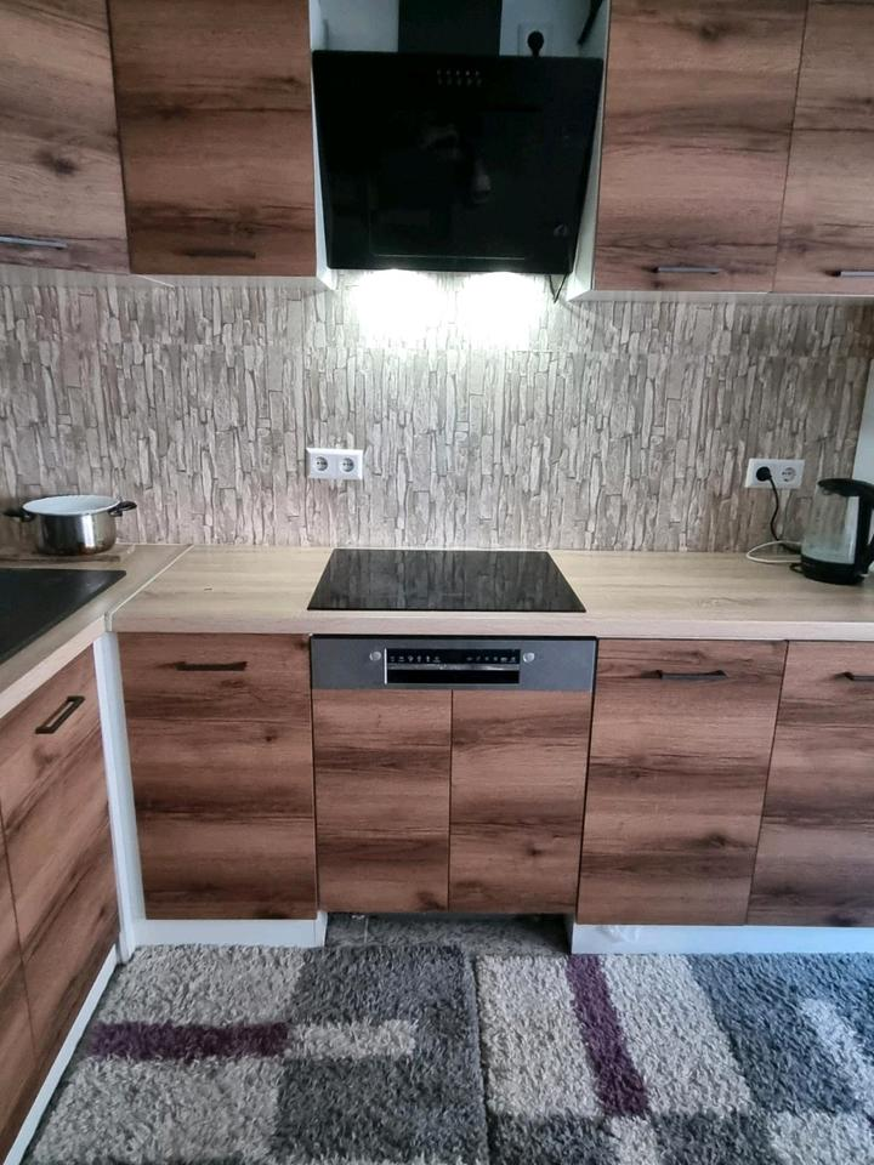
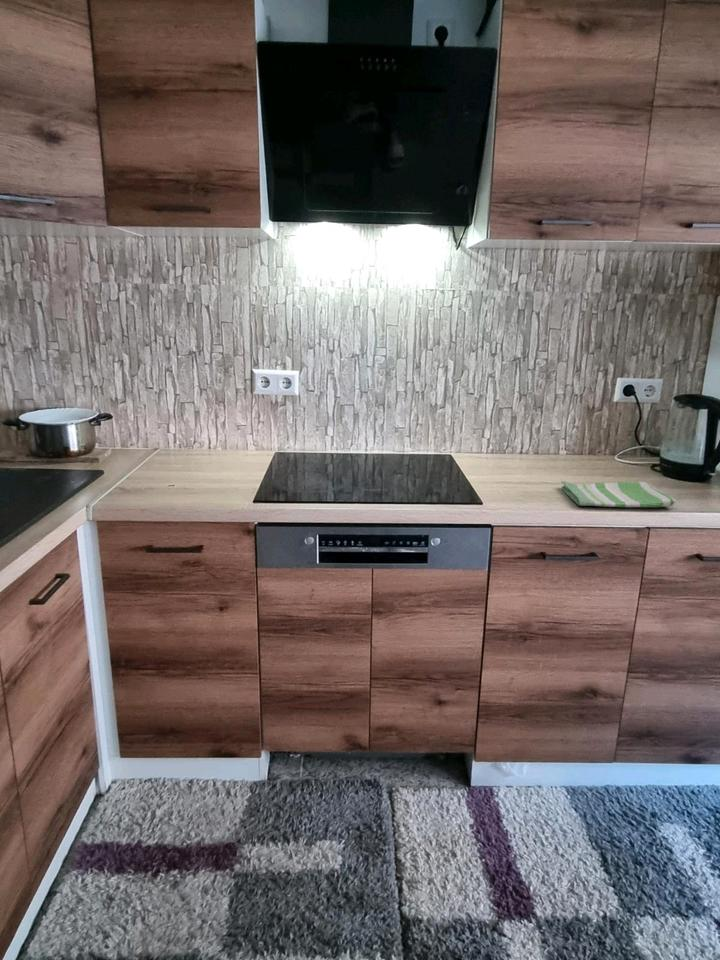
+ dish towel [560,480,677,508]
